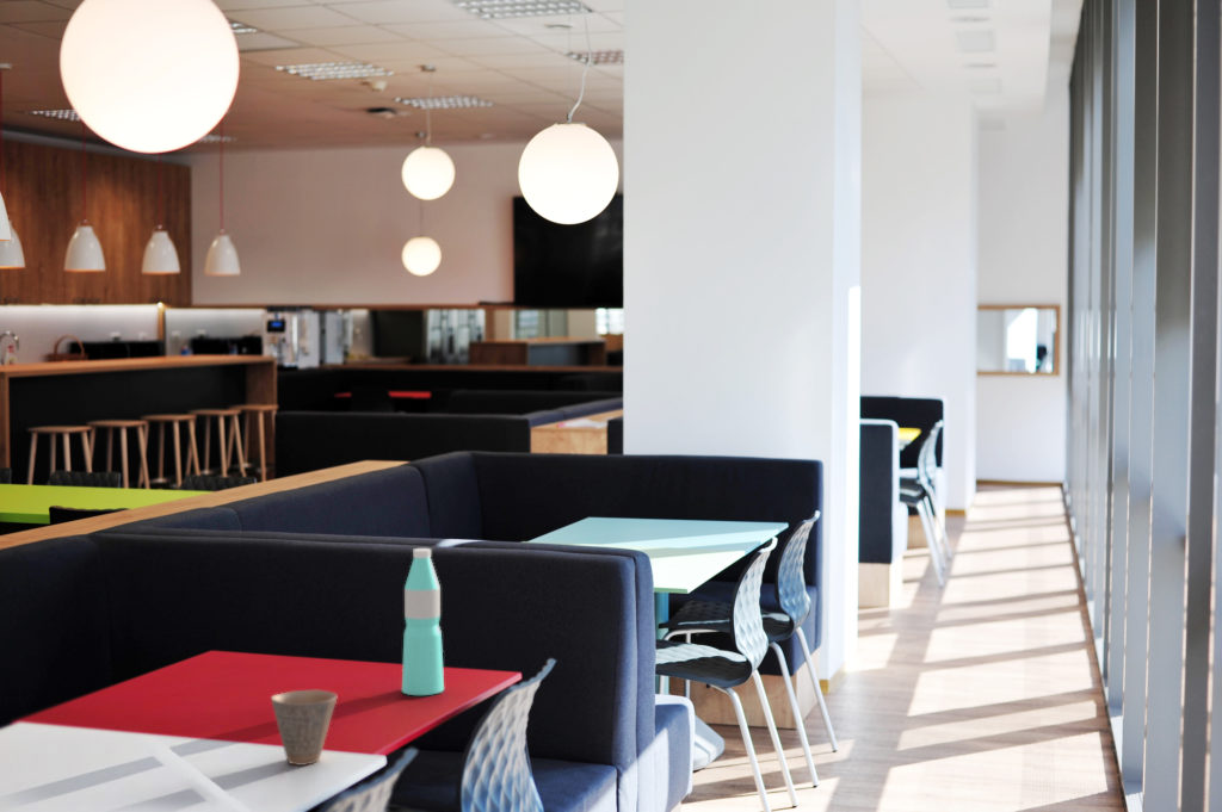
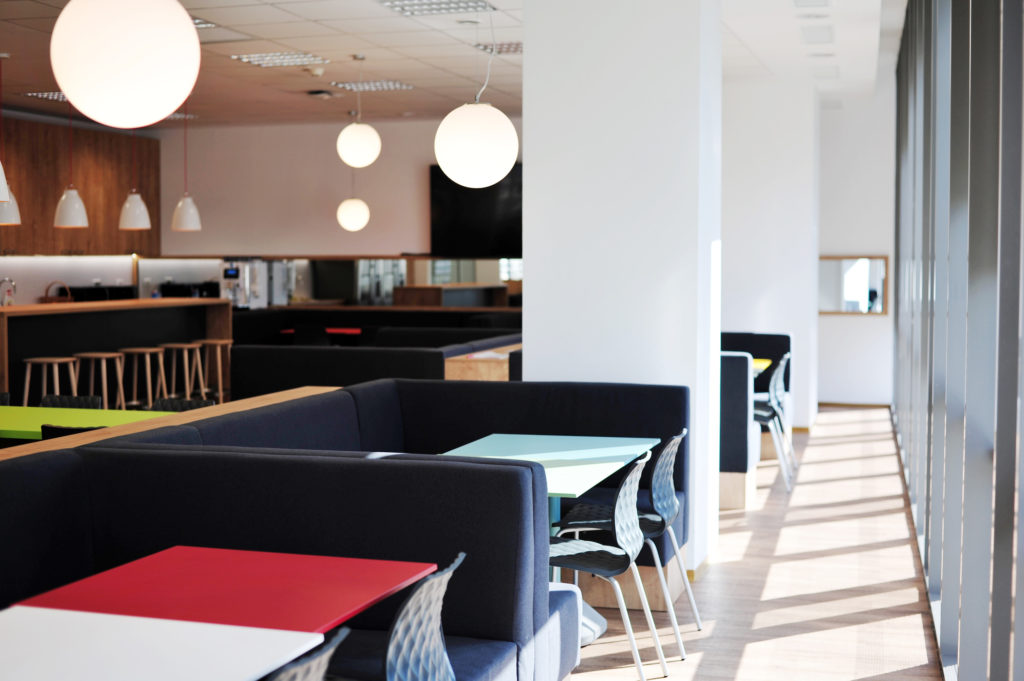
- cup [270,689,338,767]
- water bottle [401,547,445,696]
